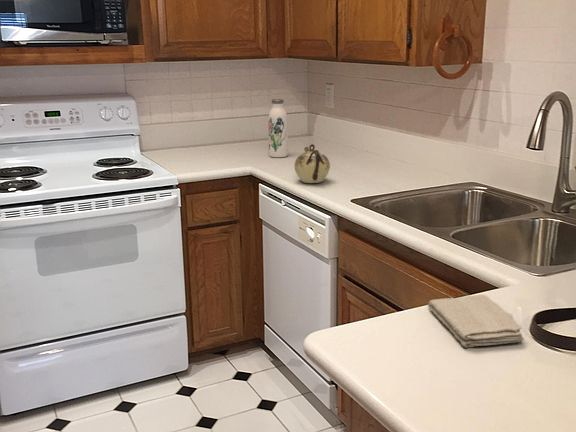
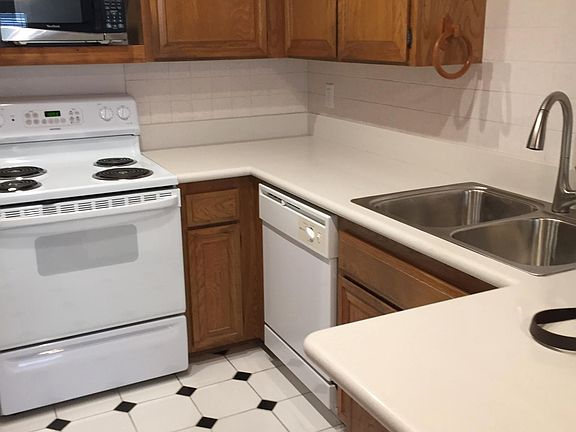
- washcloth [427,294,525,348]
- teapot [293,143,331,184]
- water bottle [268,98,289,158]
